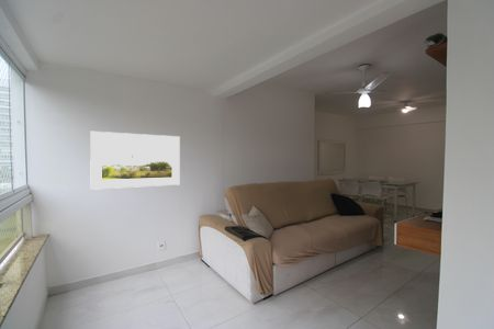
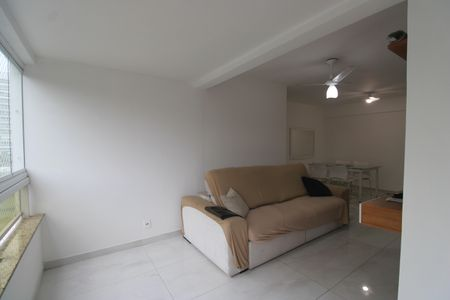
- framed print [89,131,181,191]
